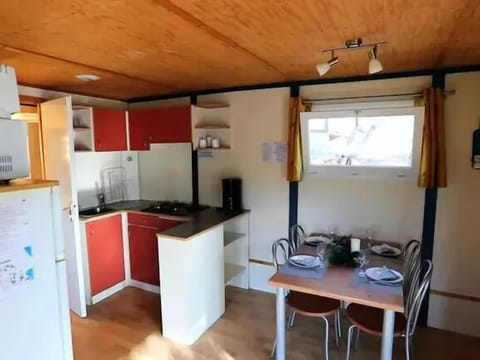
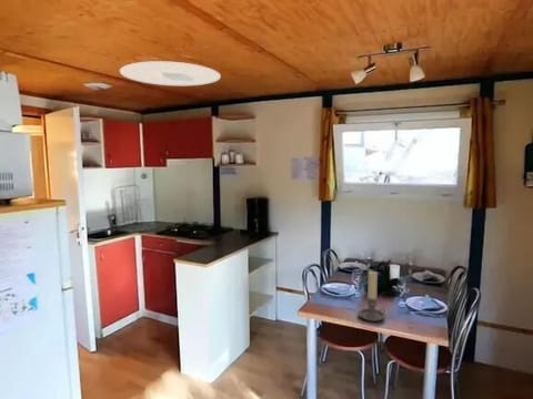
+ candle holder [358,270,386,323]
+ ceiling light [119,60,222,86]
